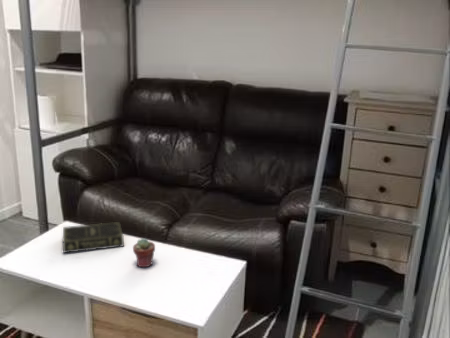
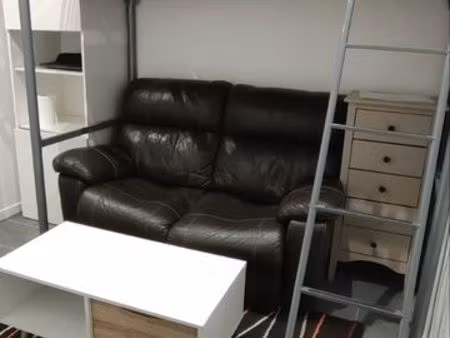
- book [62,221,125,254]
- potted succulent [132,237,156,268]
